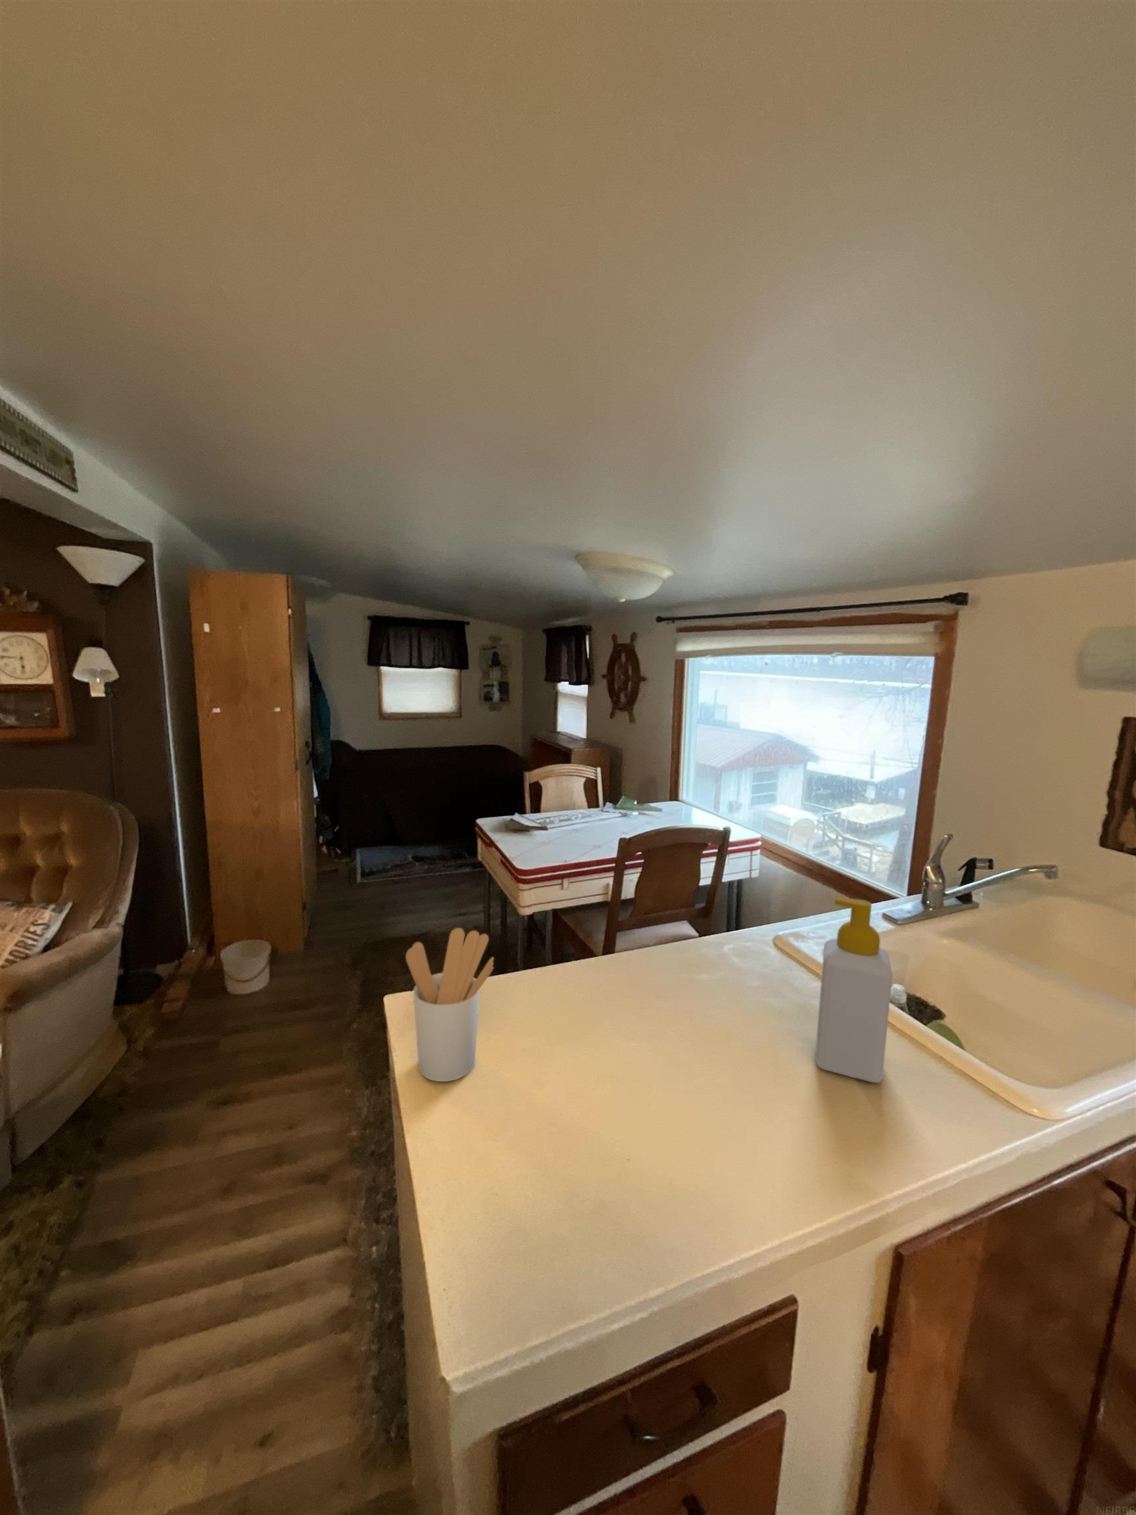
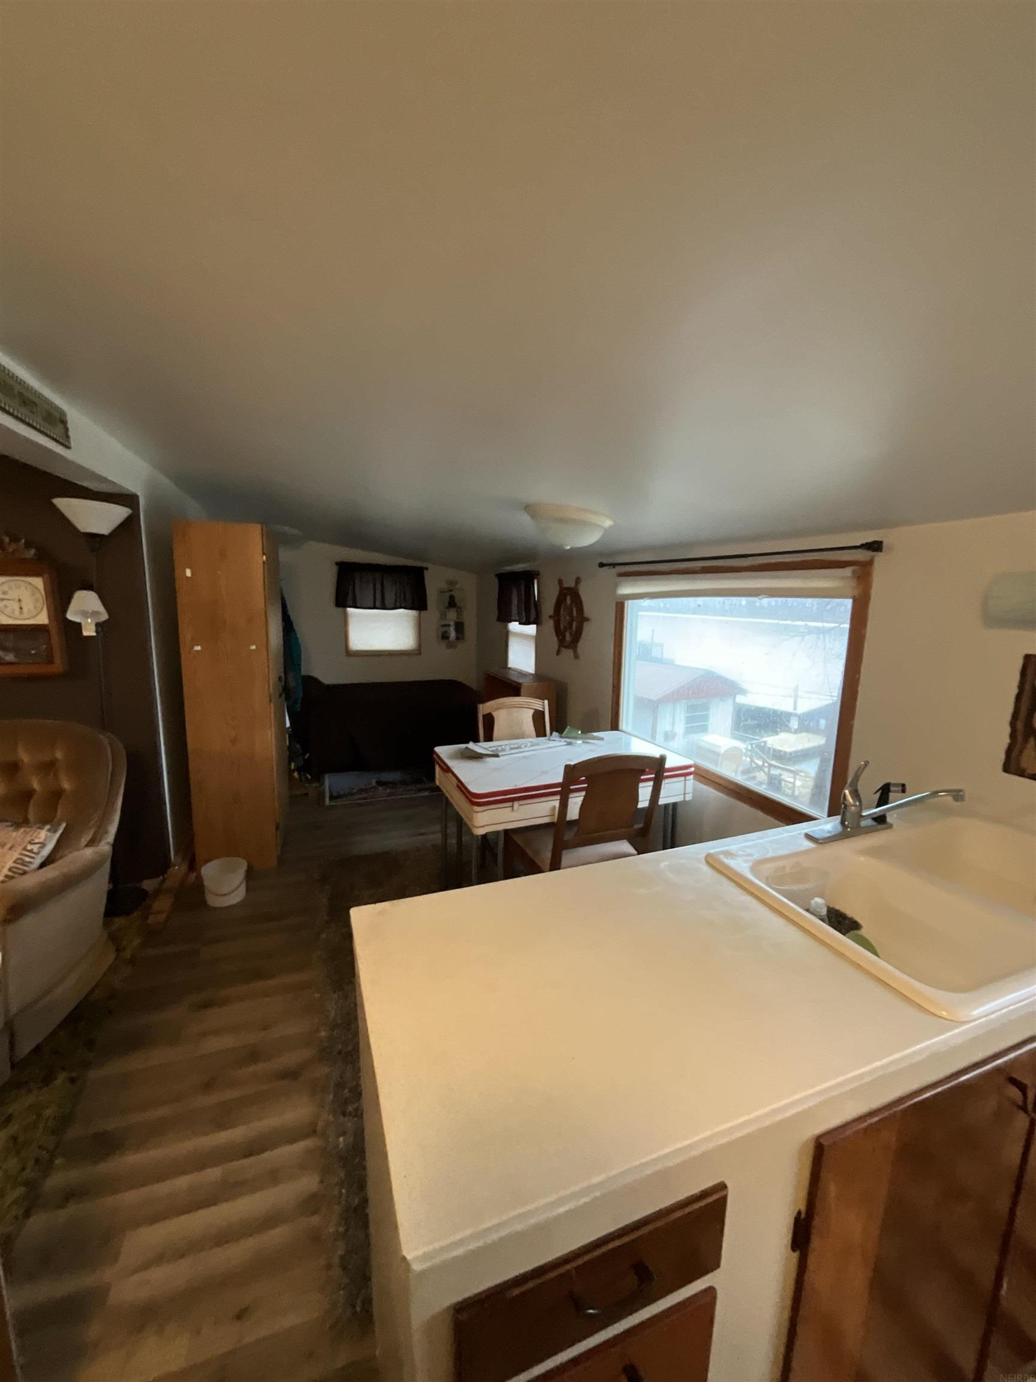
- utensil holder [405,927,494,1082]
- soap bottle [815,897,894,1083]
